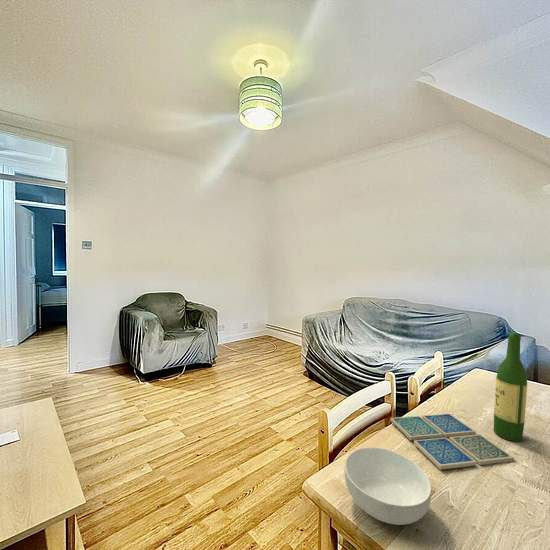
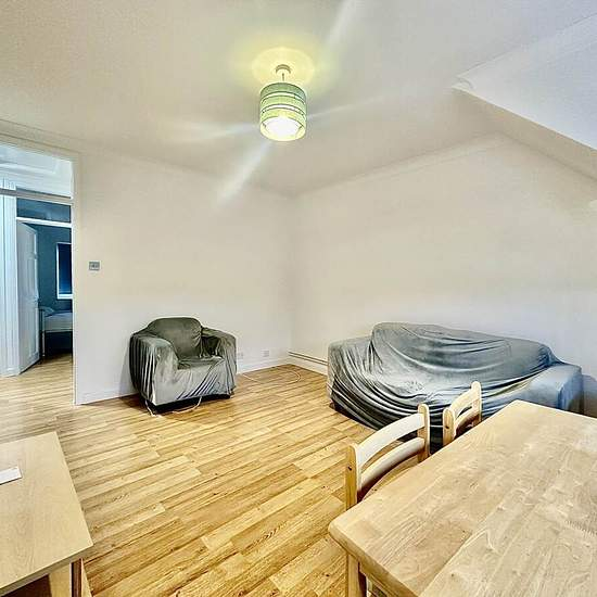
- drink coaster [390,413,515,471]
- cereal bowl [343,446,433,526]
- wine bottle [493,332,528,443]
